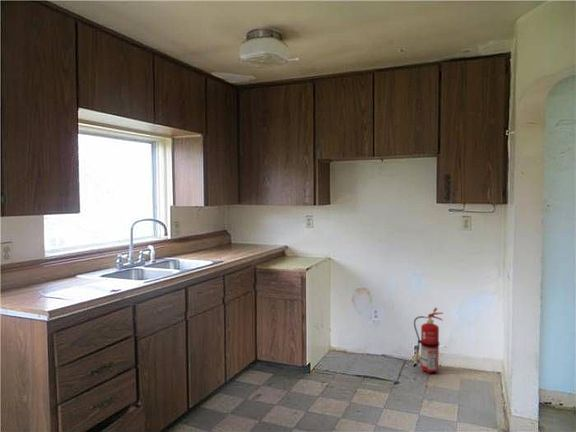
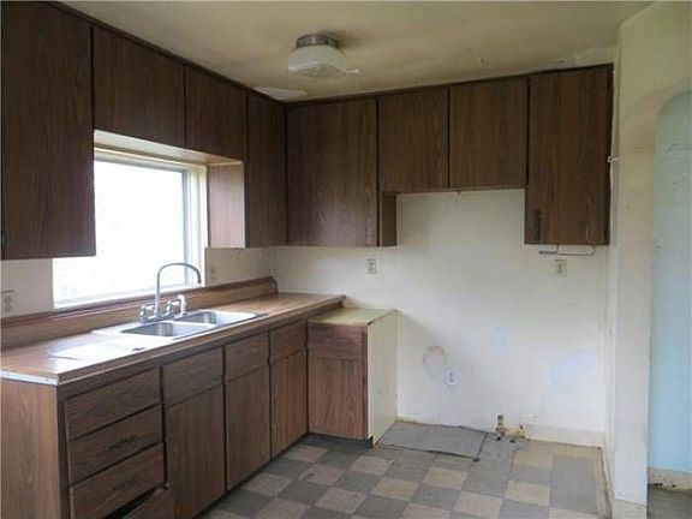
- fire extinguisher [411,306,444,374]
